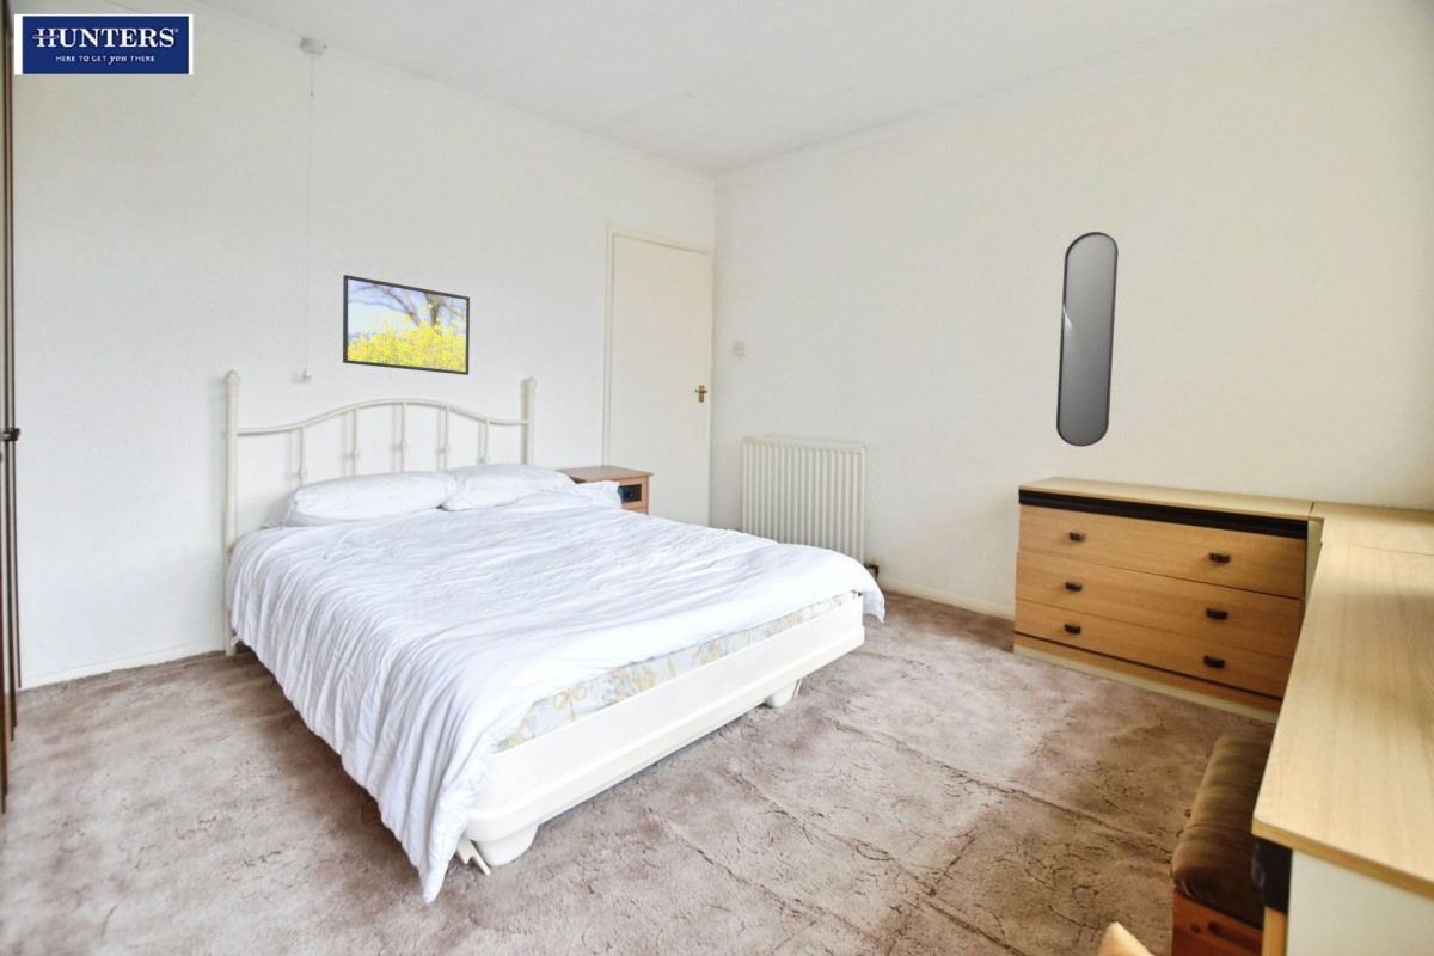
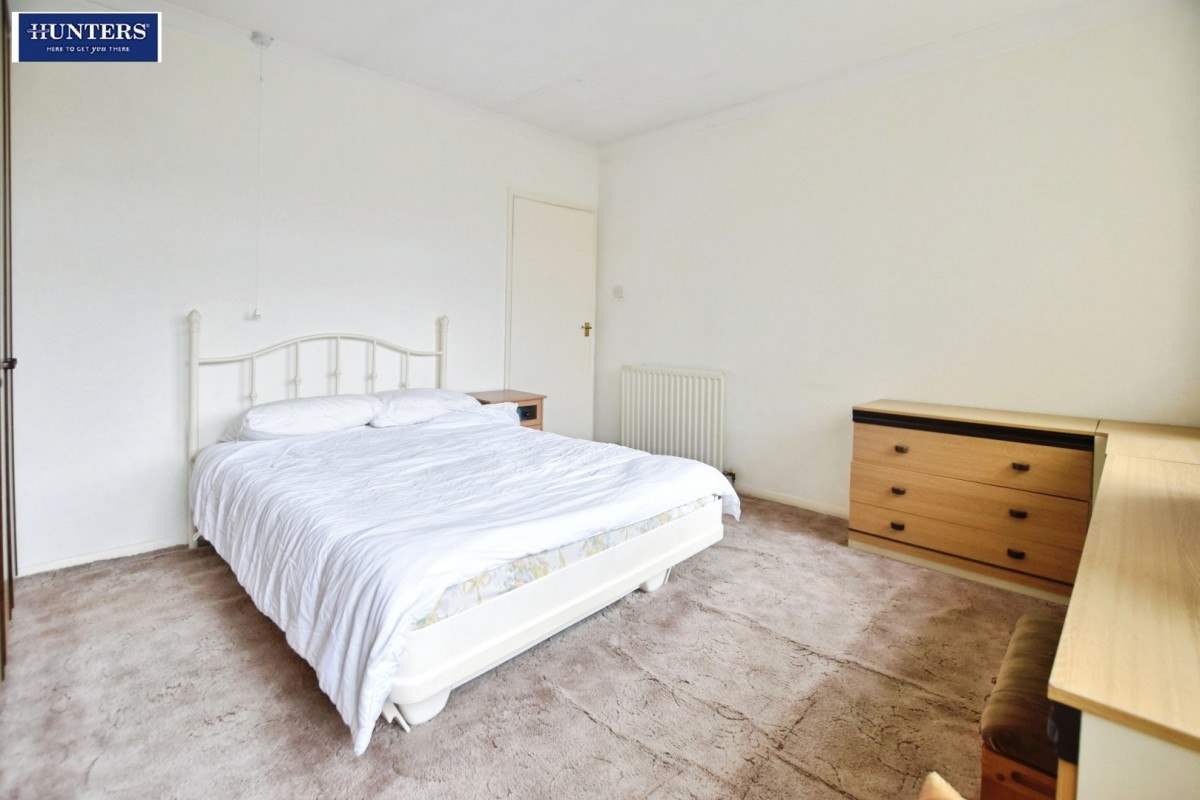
- home mirror [1055,231,1120,448]
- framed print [342,274,471,376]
